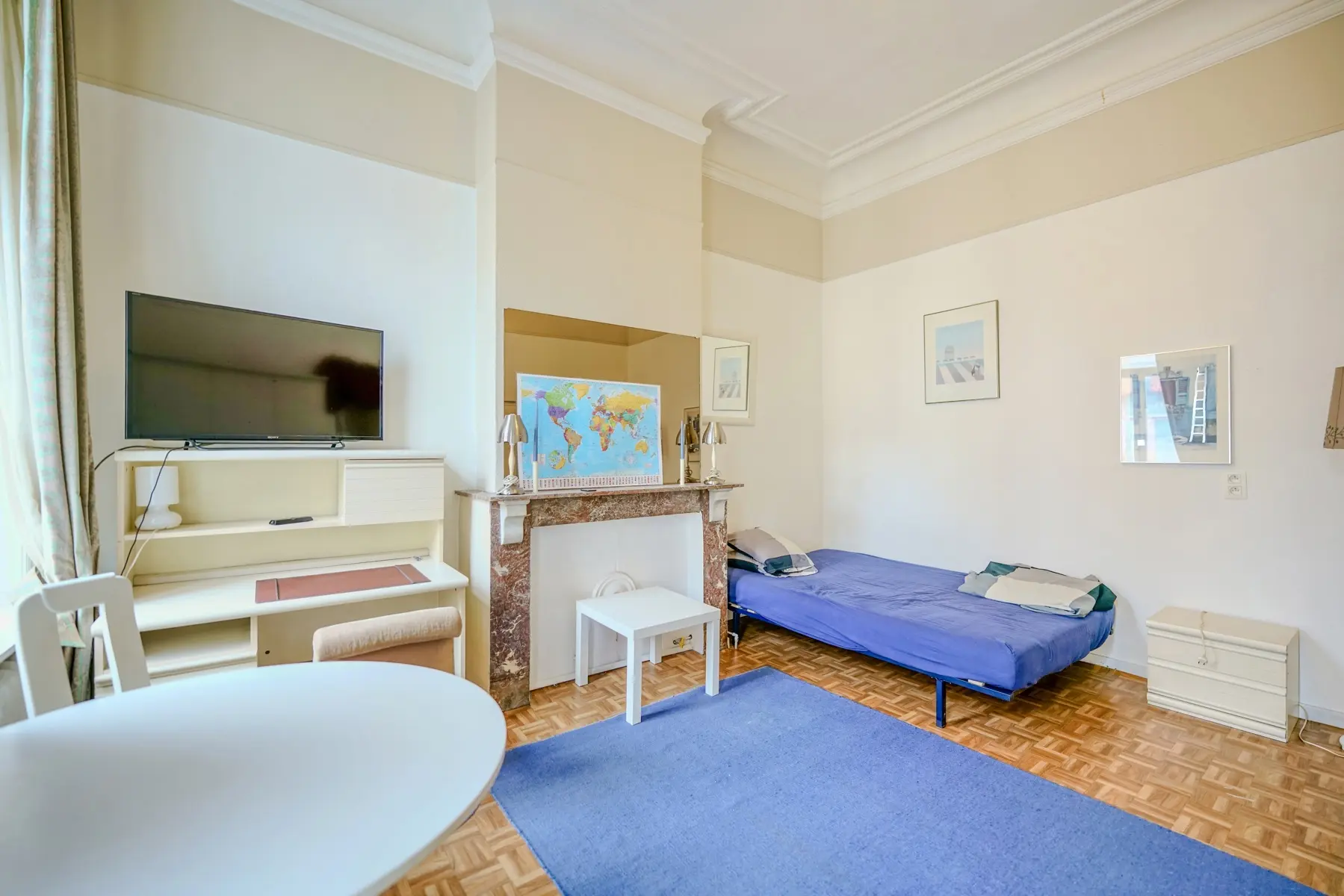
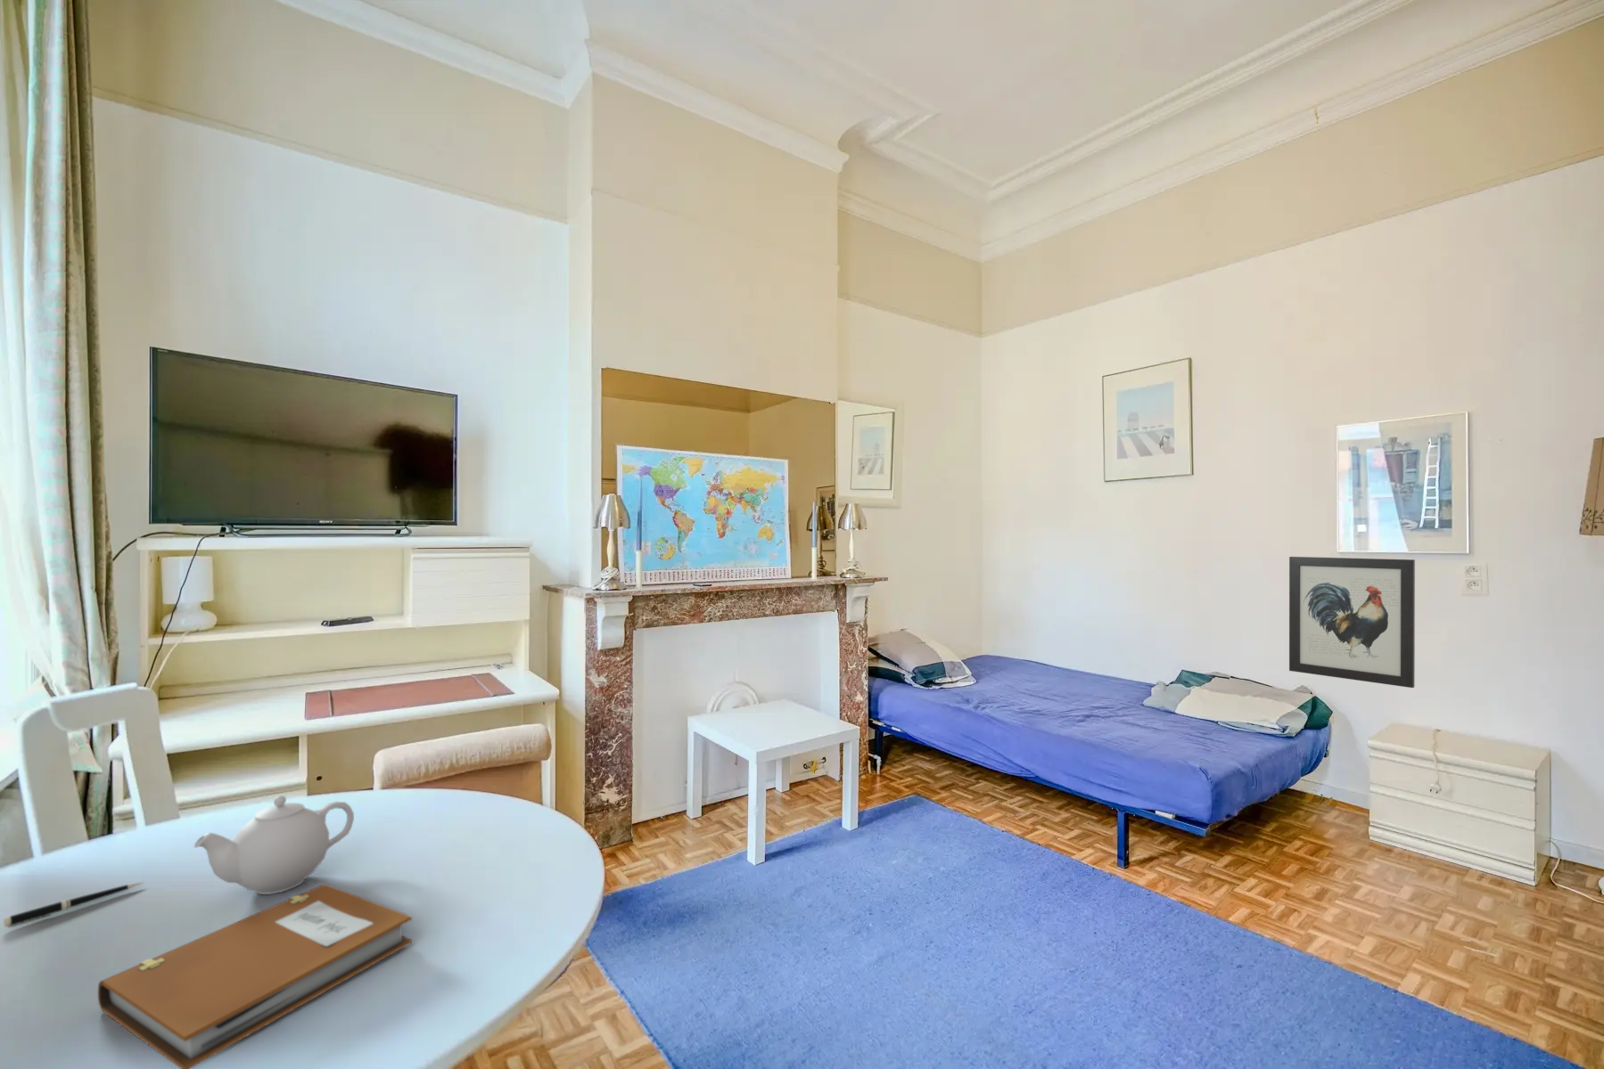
+ wall art [1289,556,1415,688]
+ teapot [193,795,354,895]
+ notebook [97,884,413,1069]
+ pen [2,880,146,929]
